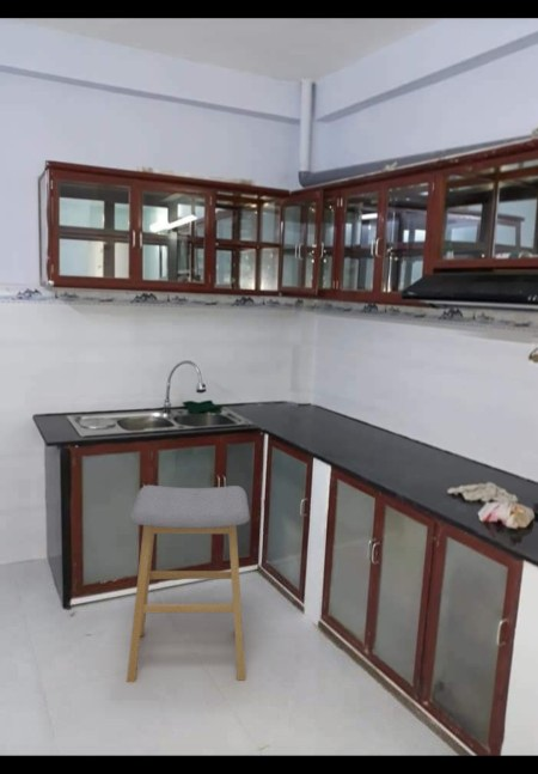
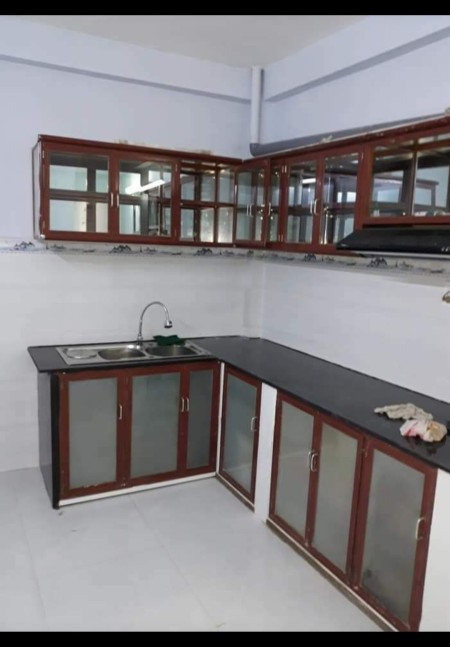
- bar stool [126,483,251,683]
